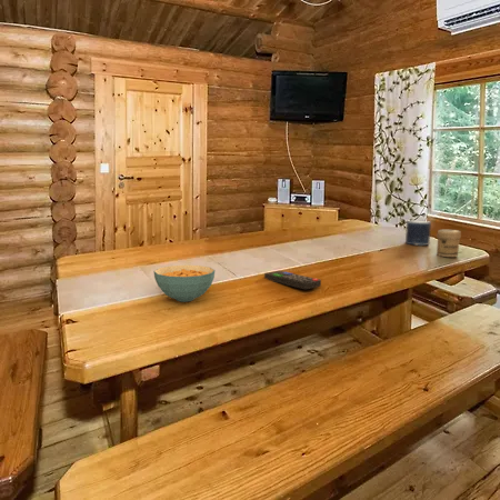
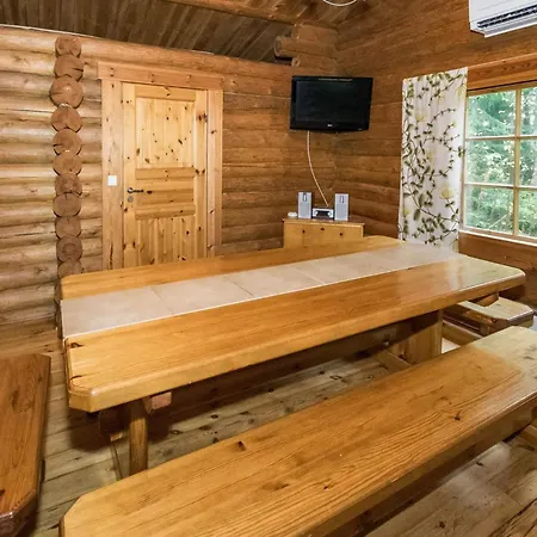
- candle [404,220,432,247]
- remote control [263,270,322,290]
- cereal bowl [153,264,217,302]
- jar [436,229,462,258]
